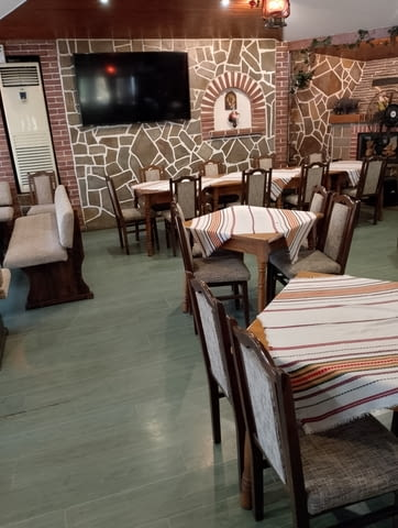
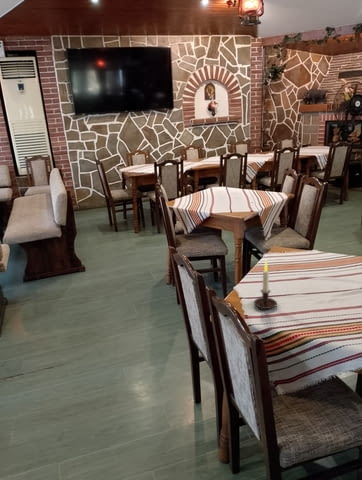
+ candle [253,260,278,310]
